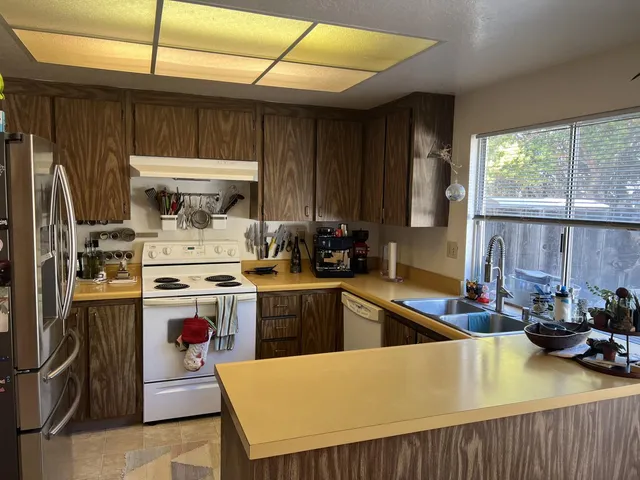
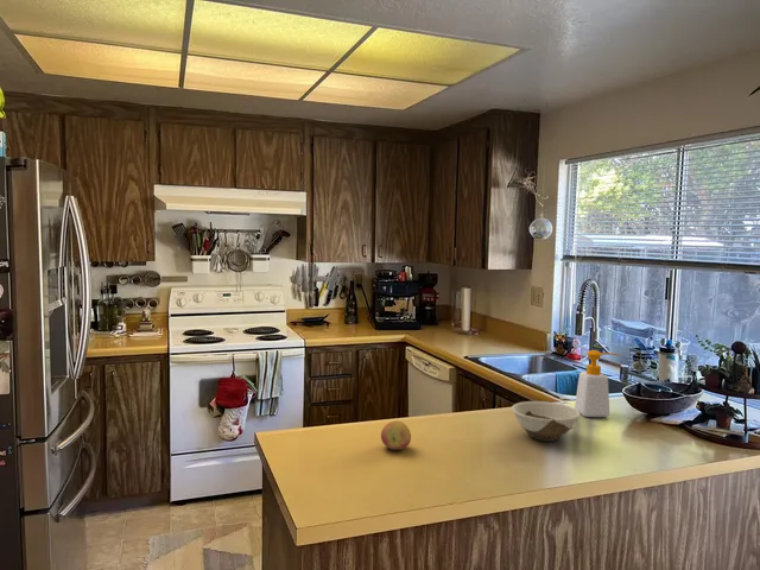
+ fruit [380,419,412,451]
+ bowl [511,400,581,443]
+ soap bottle [574,349,621,418]
